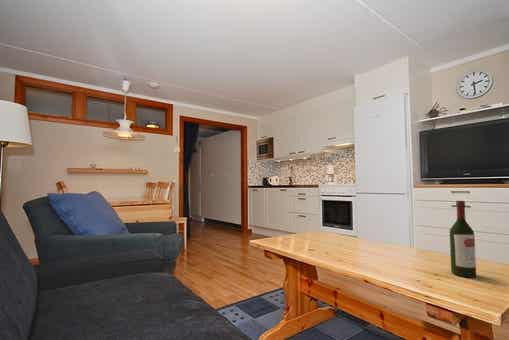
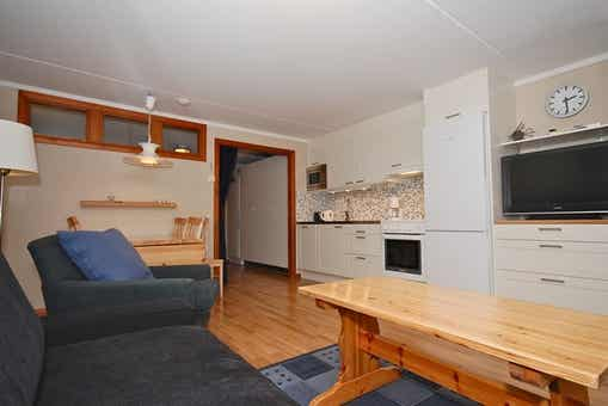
- wine bottle [449,200,477,279]
